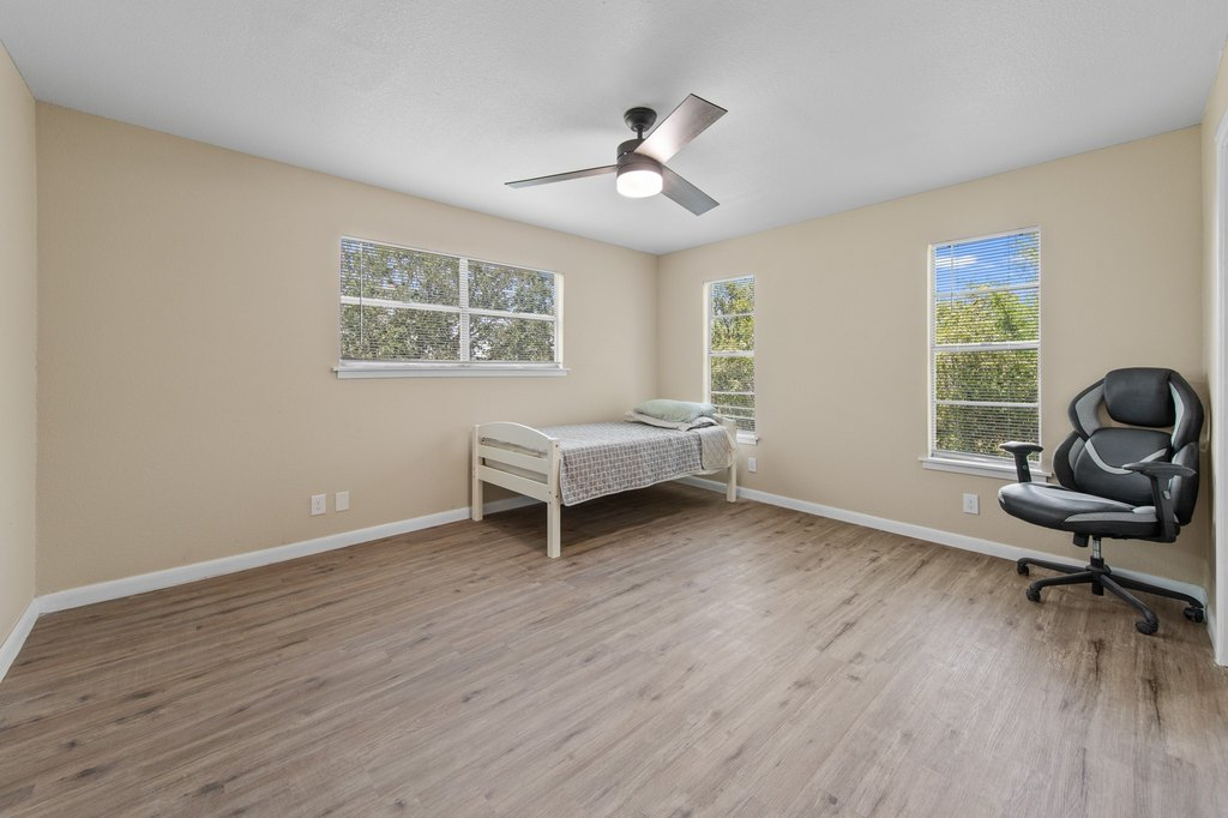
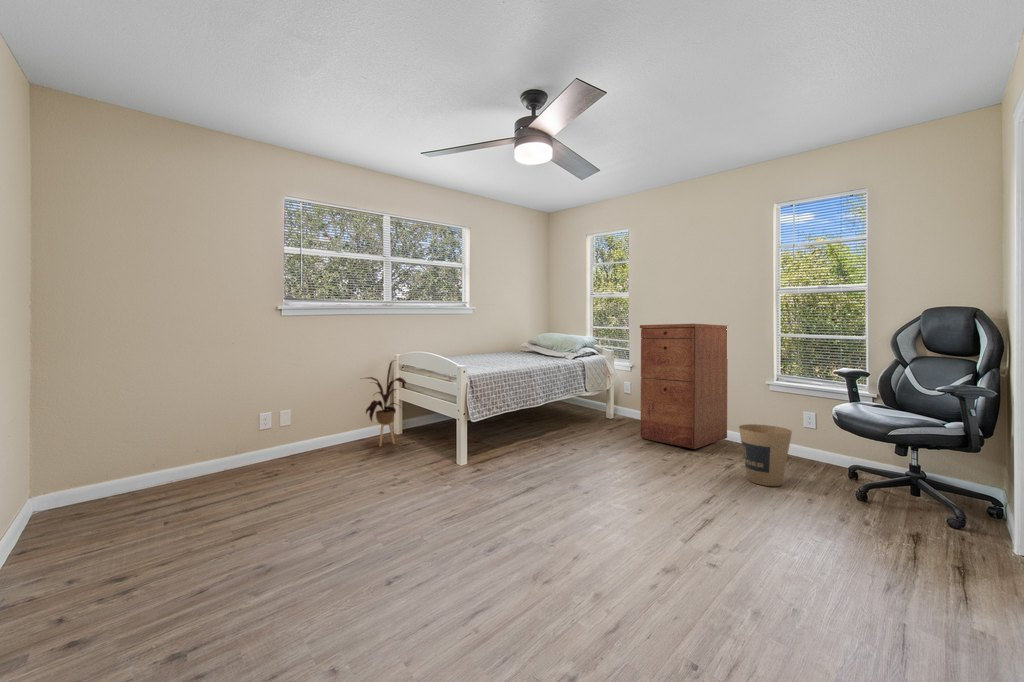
+ trash can [738,423,793,487]
+ house plant [361,359,407,447]
+ filing cabinet [639,323,728,450]
